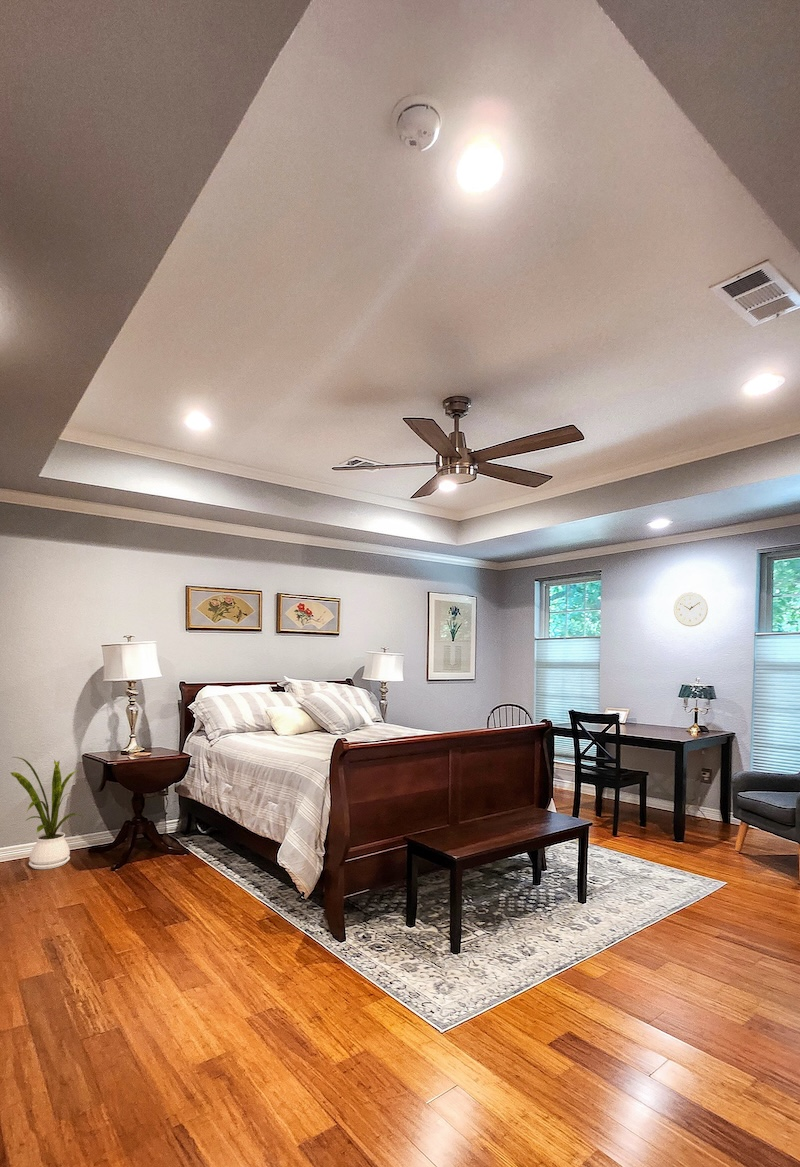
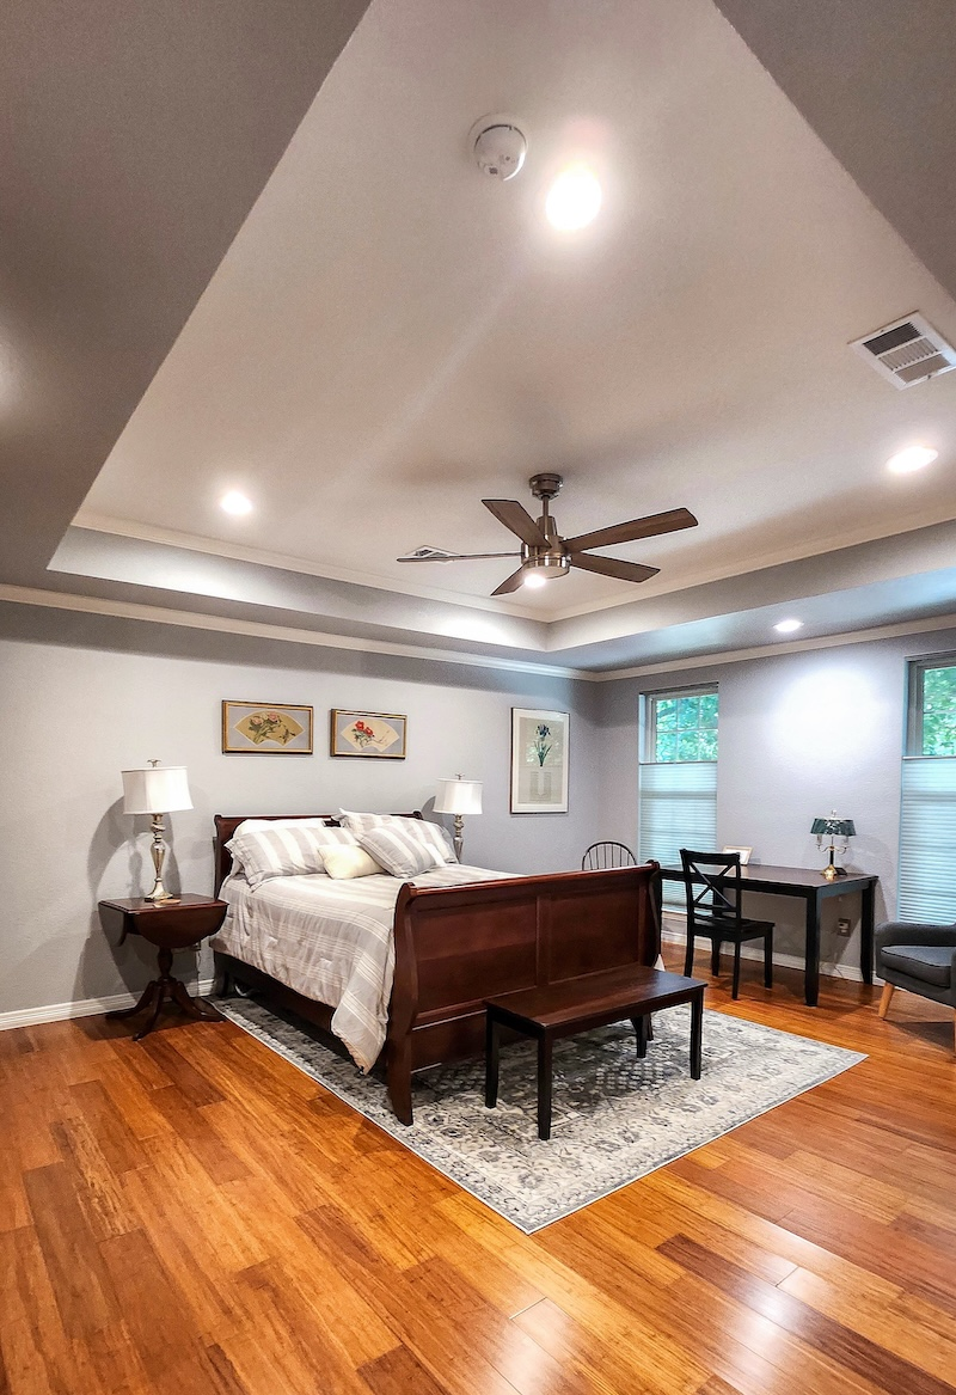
- wall clock [673,591,709,627]
- house plant [10,756,83,870]
